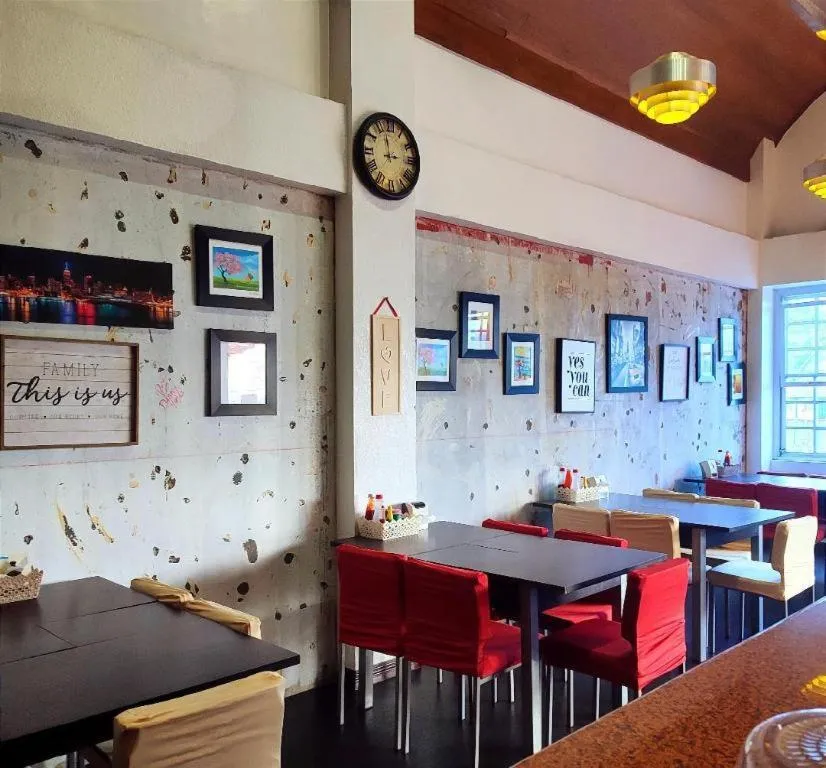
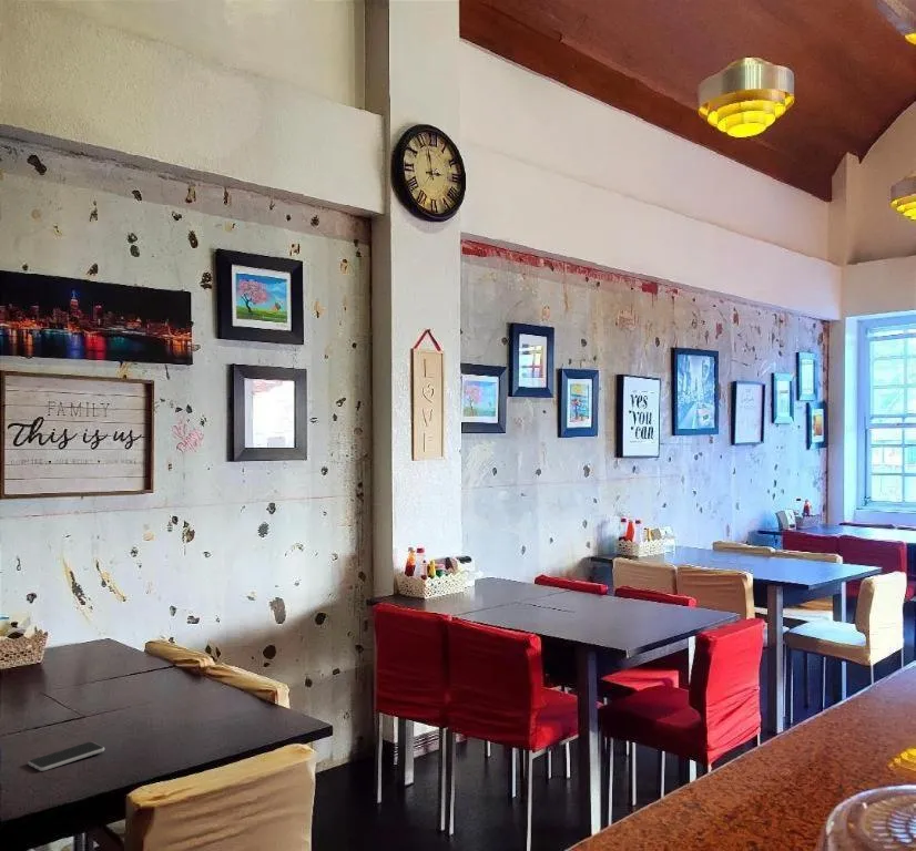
+ smartphone [27,740,105,772]
